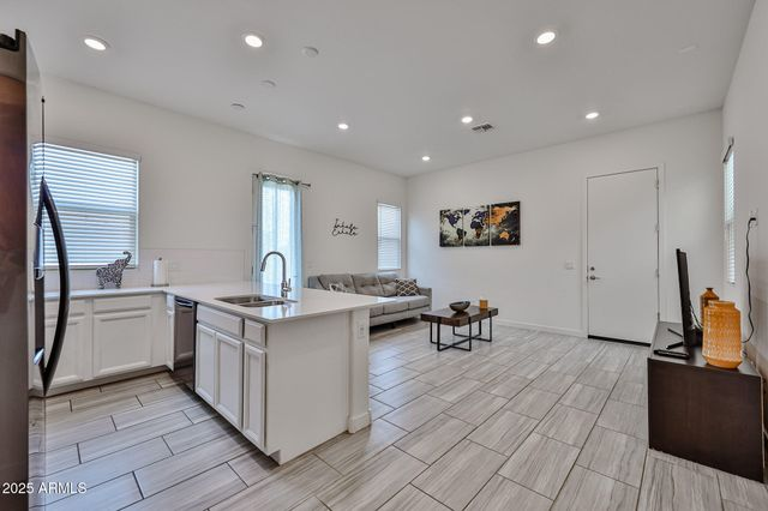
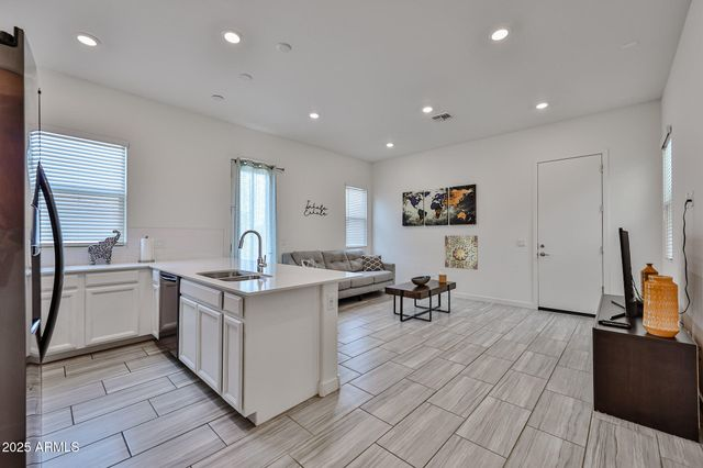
+ wall art [444,235,479,270]
